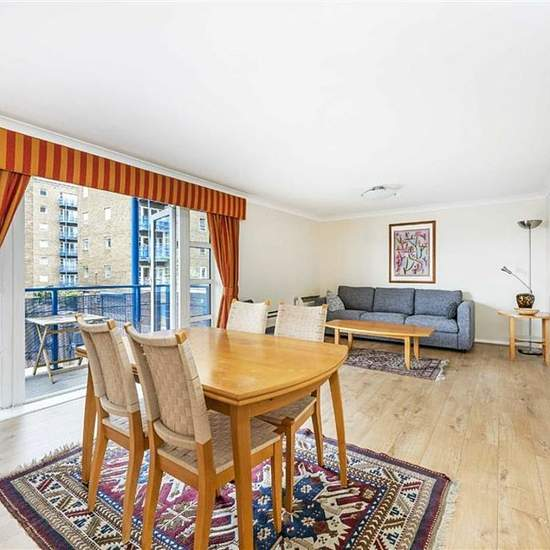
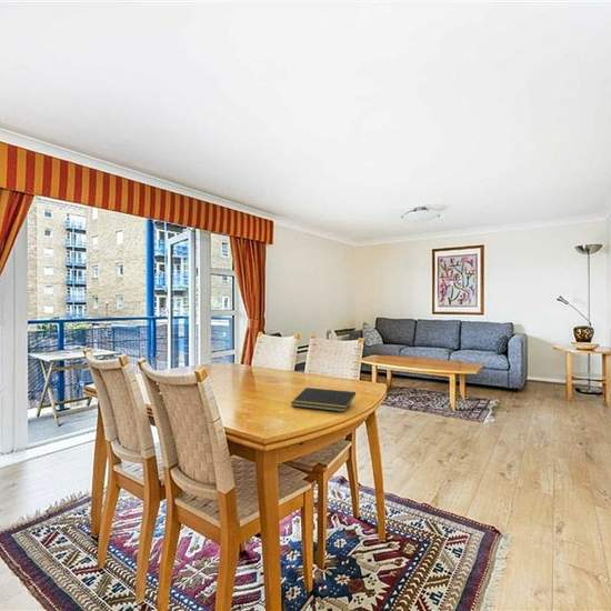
+ notepad [290,387,357,413]
